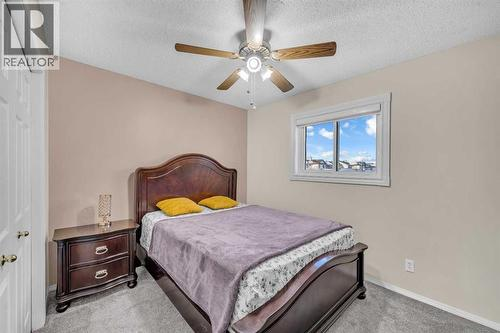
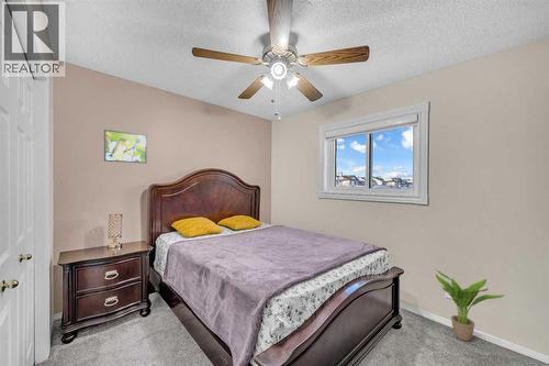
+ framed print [103,129,148,164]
+ potted plant [434,267,506,342]
